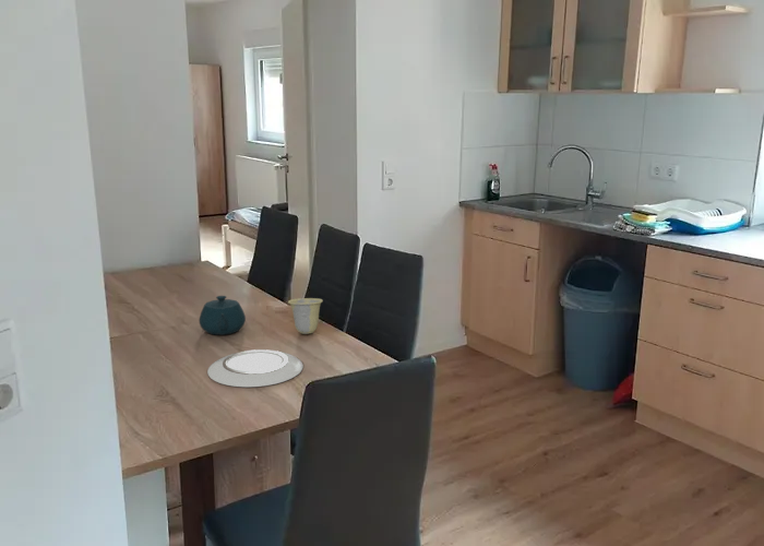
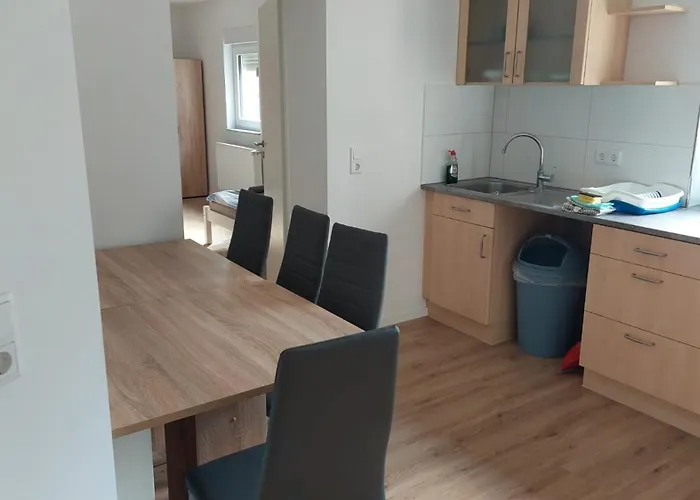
- cup [287,297,324,335]
- teapot [198,295,247,336]
- plate [206,348,305,388]
